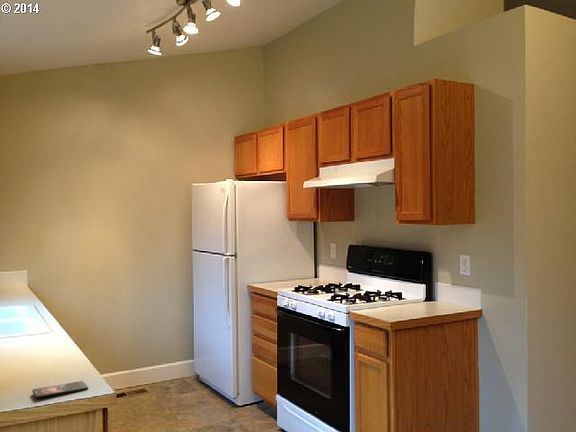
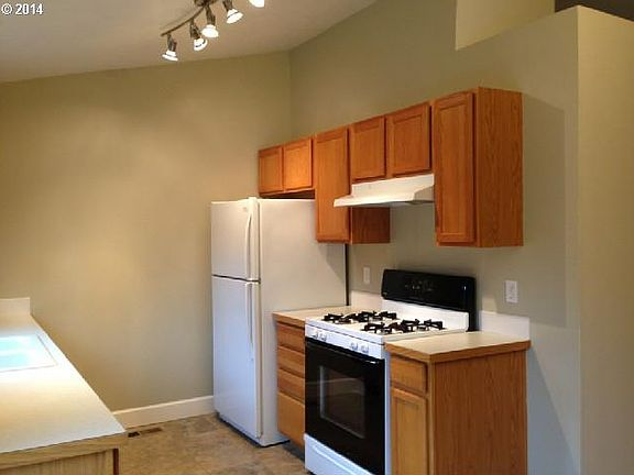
- smartphone [31,380,89,399]
